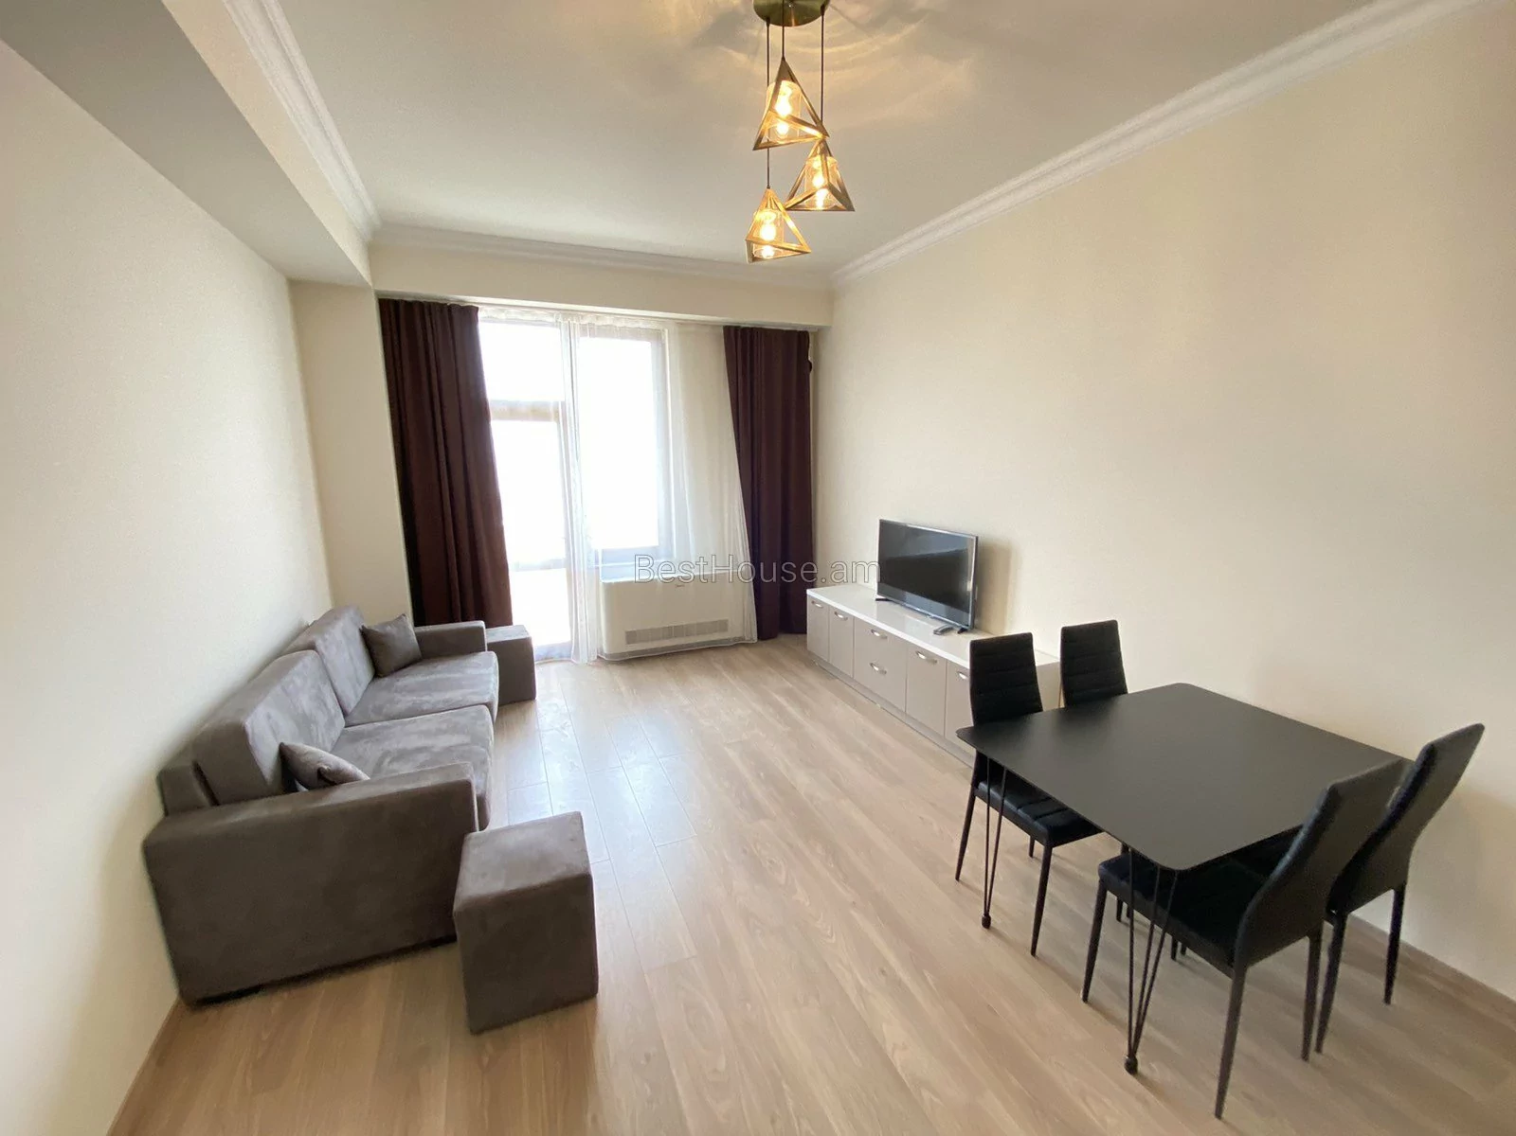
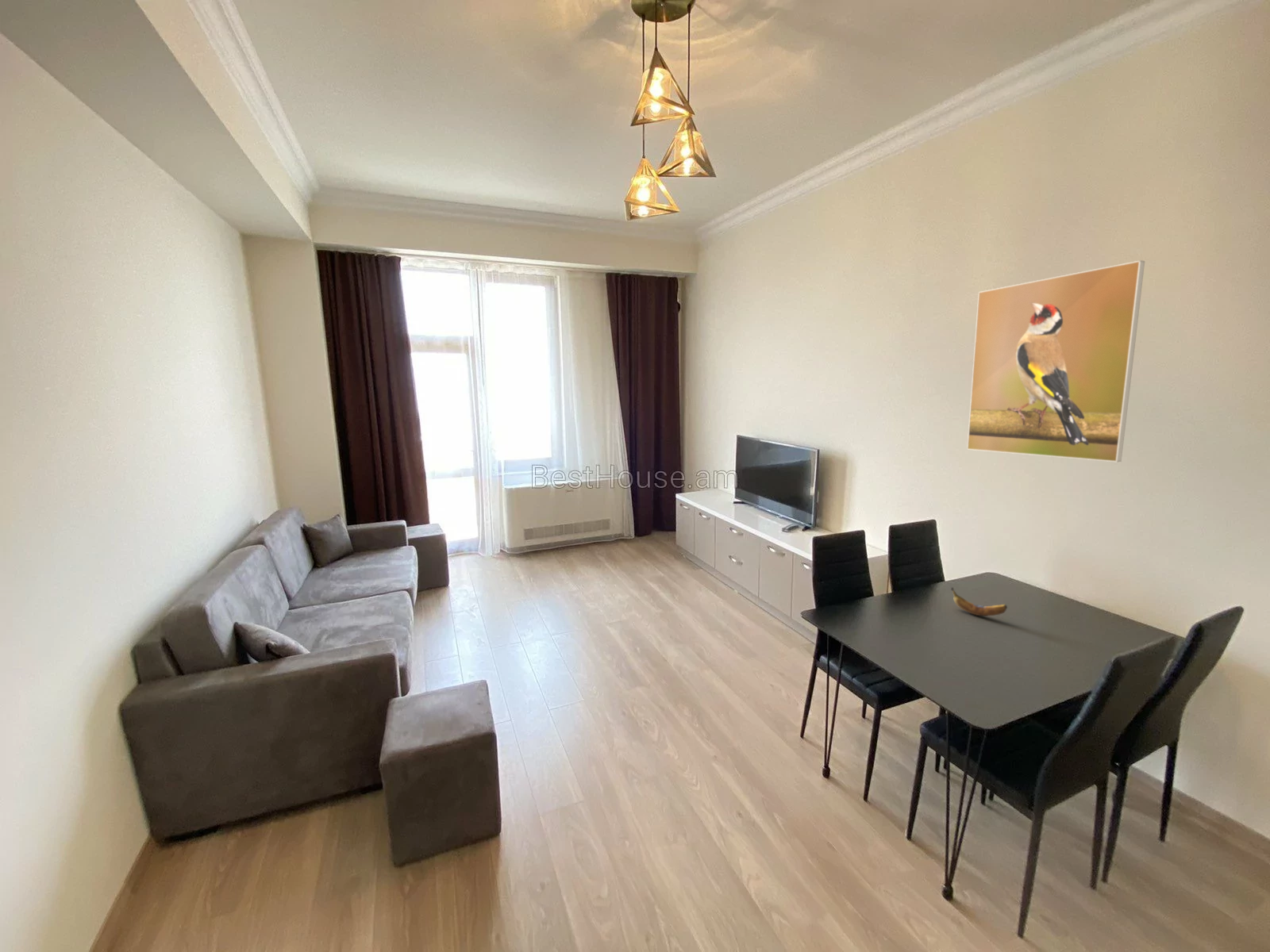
+ banana [950,586,1008,616]
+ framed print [966,259,1145,463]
